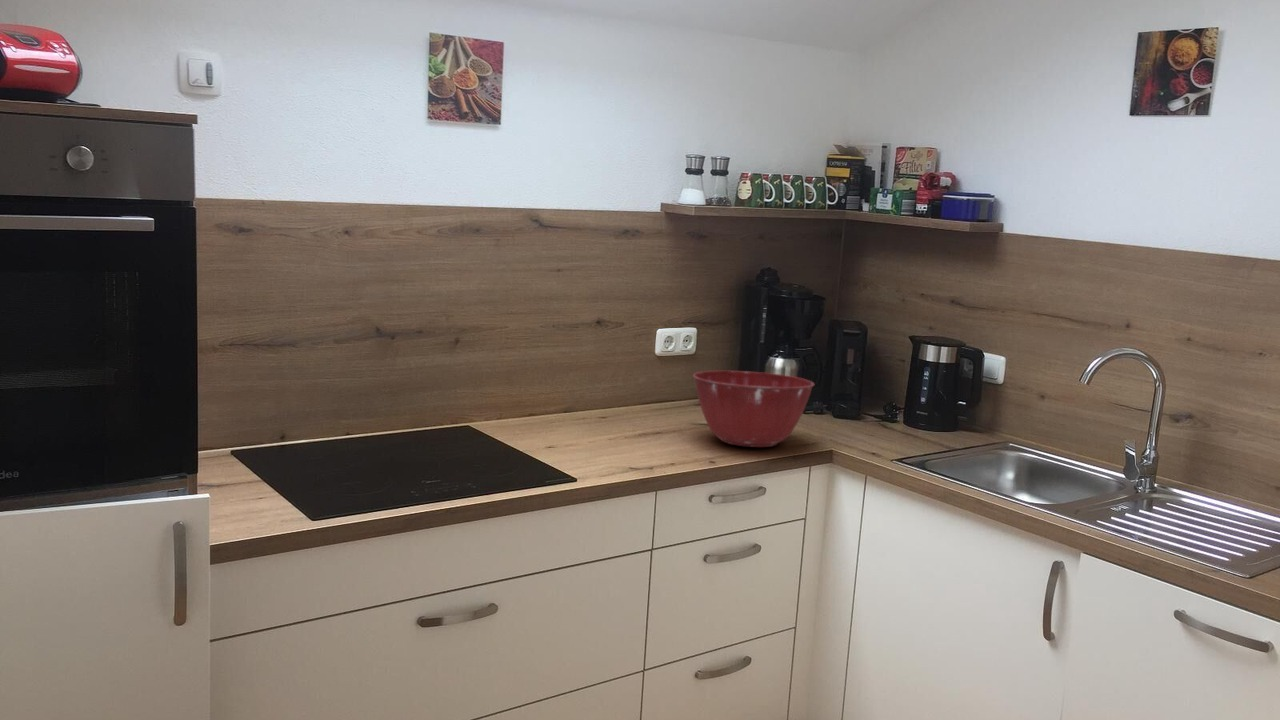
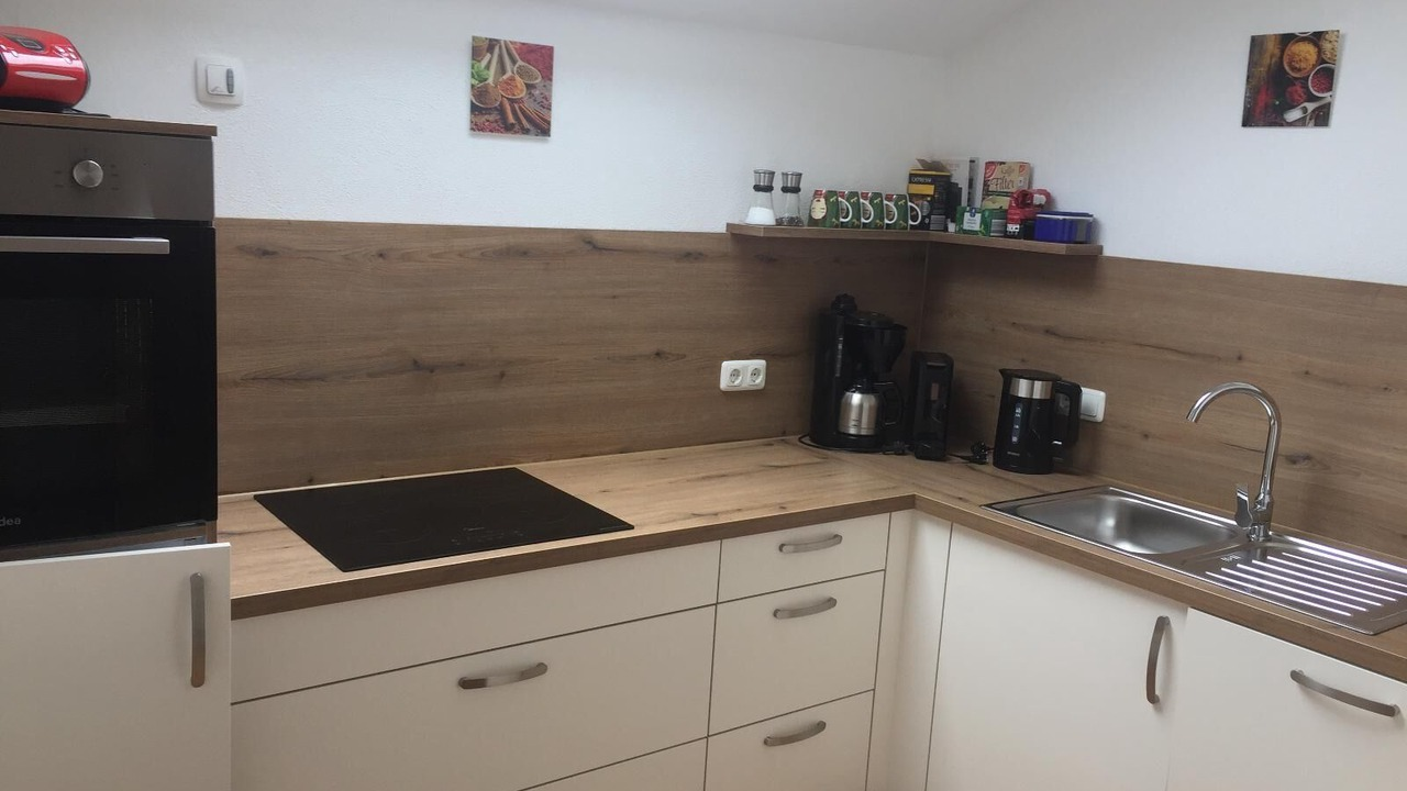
- mixing bowl [692,370,815,448]
